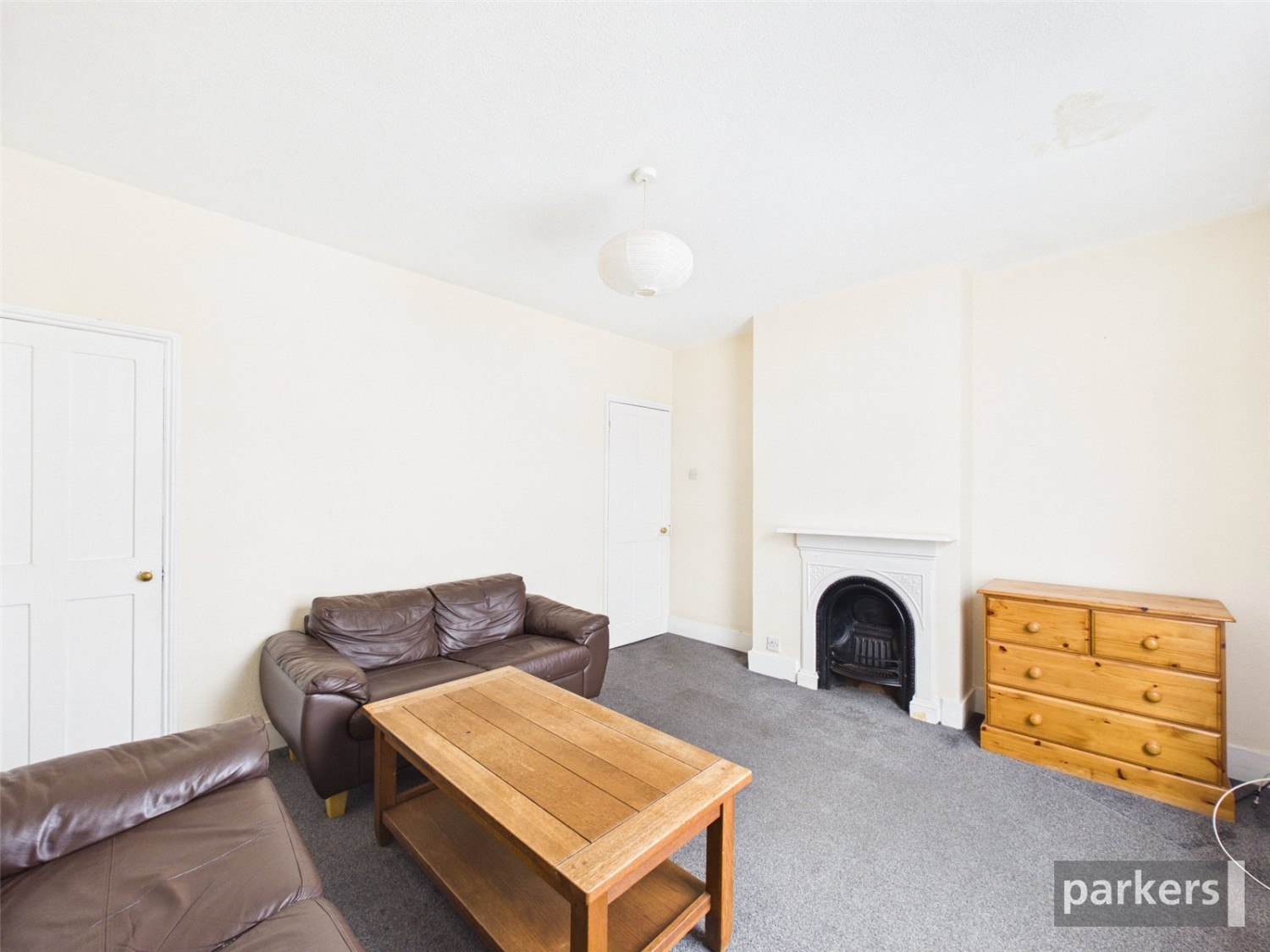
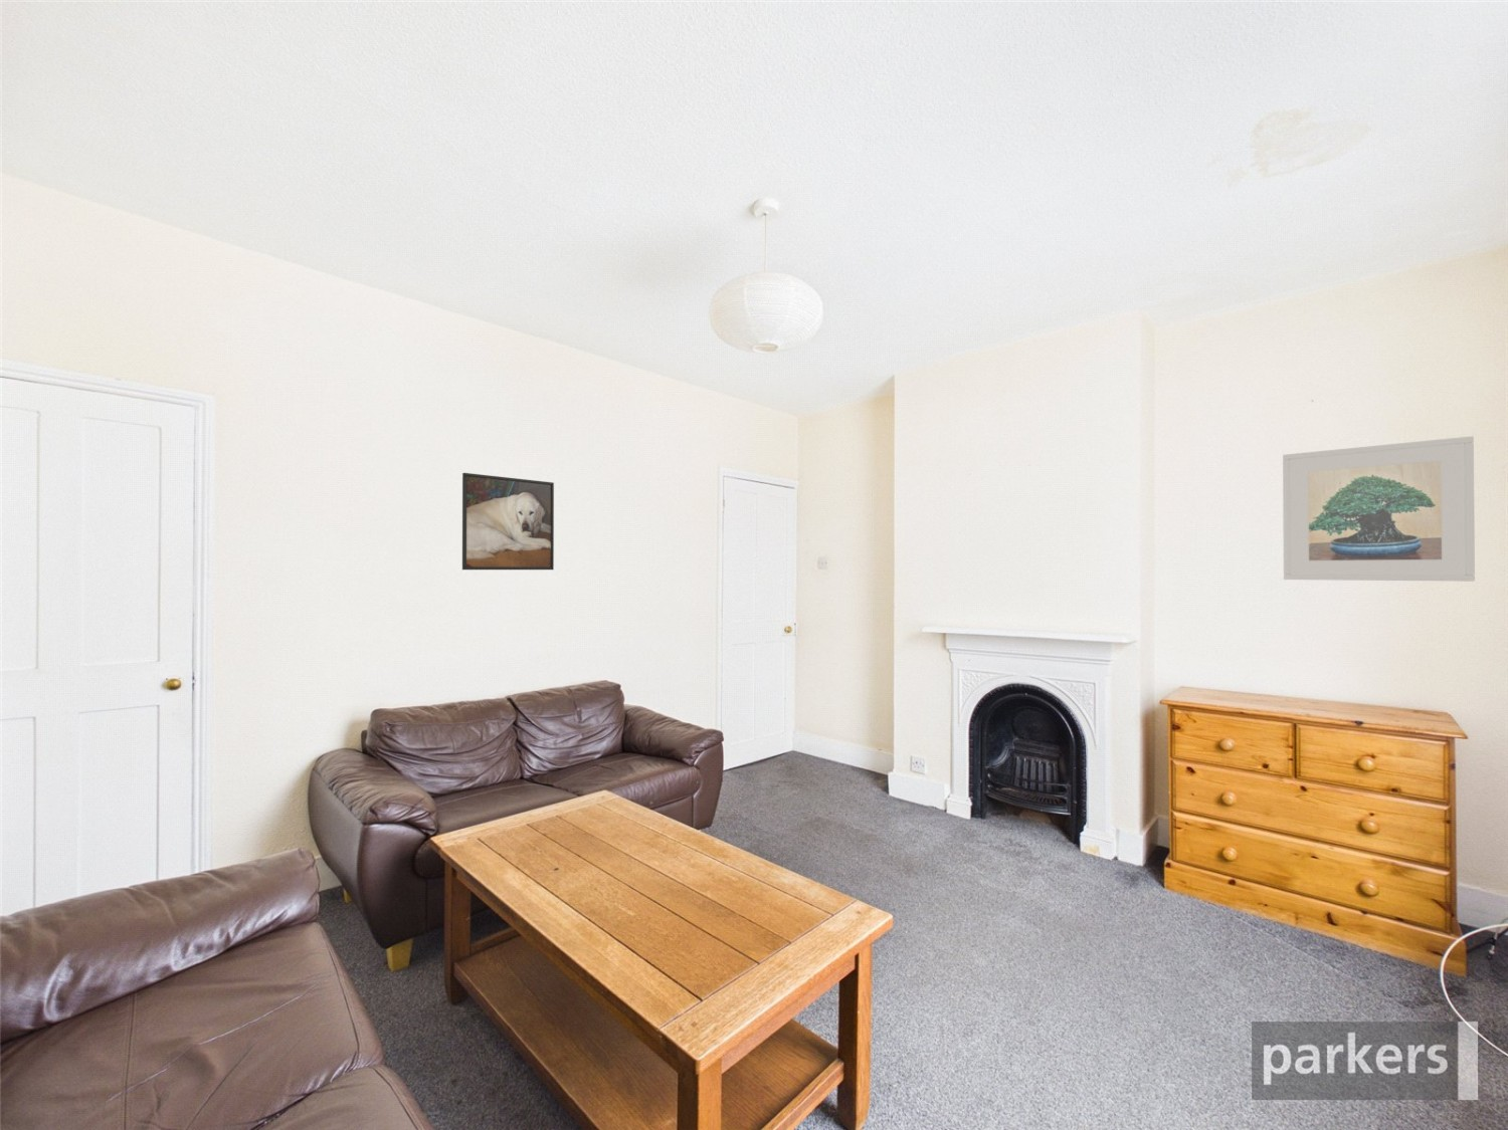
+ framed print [1282,434,1476,583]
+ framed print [462,472,555,571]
